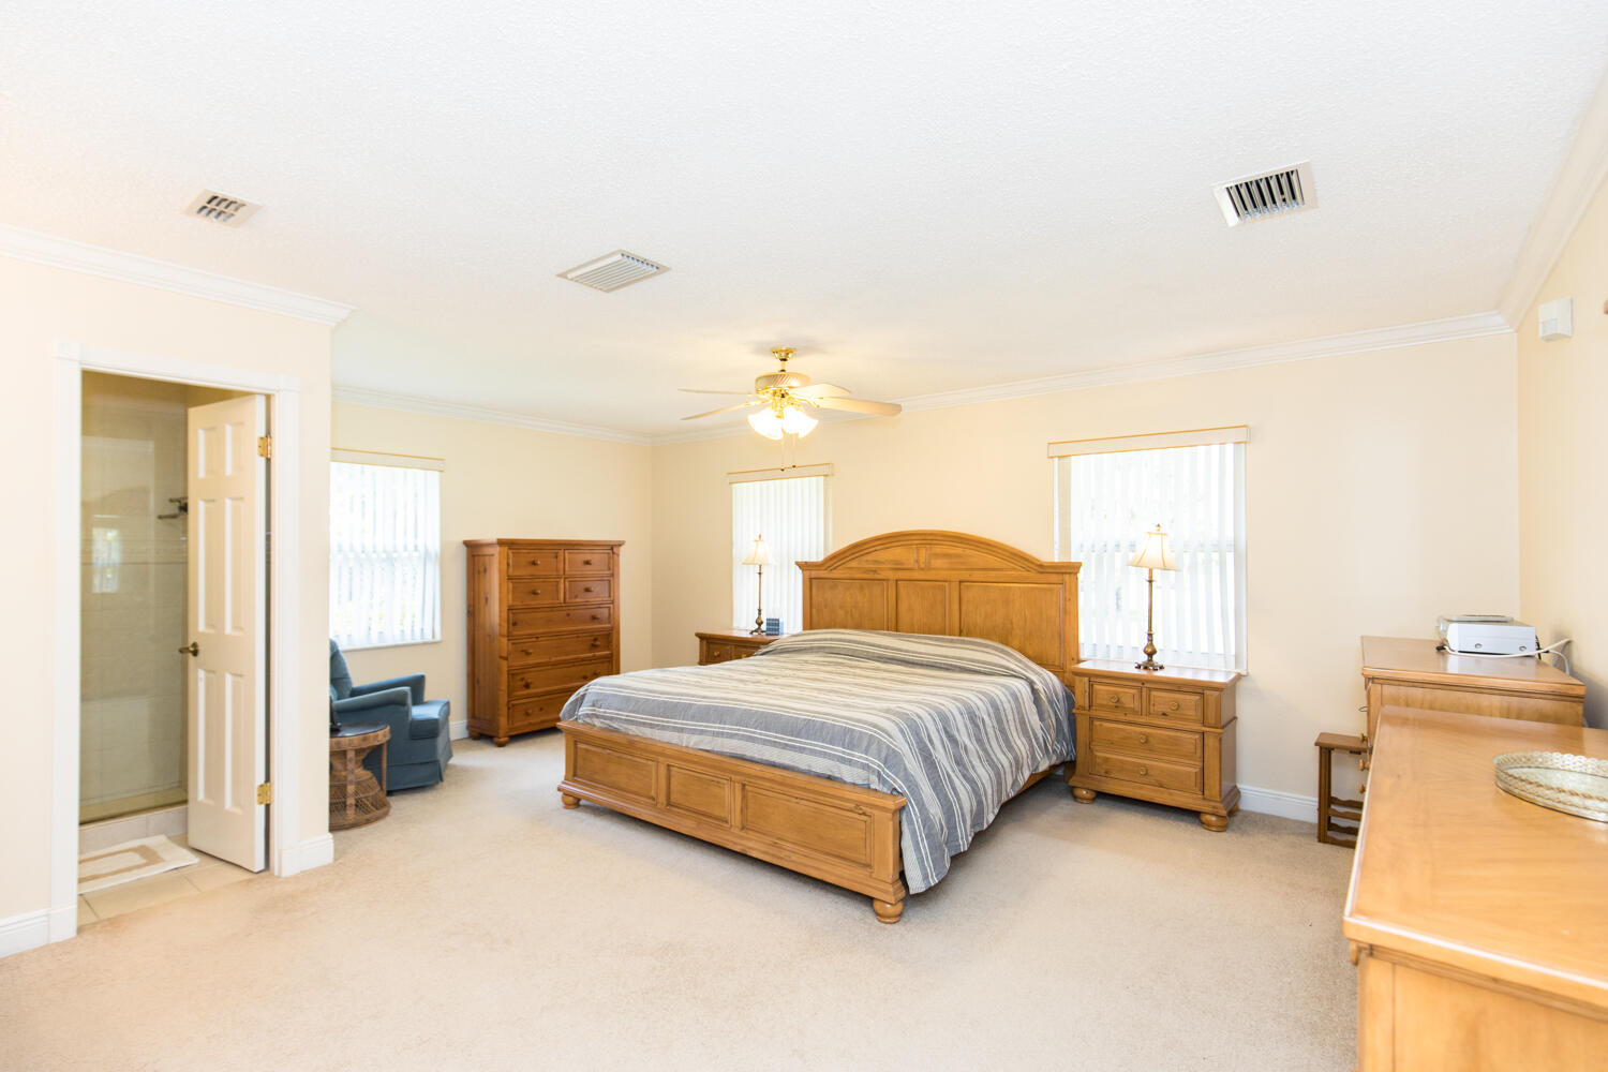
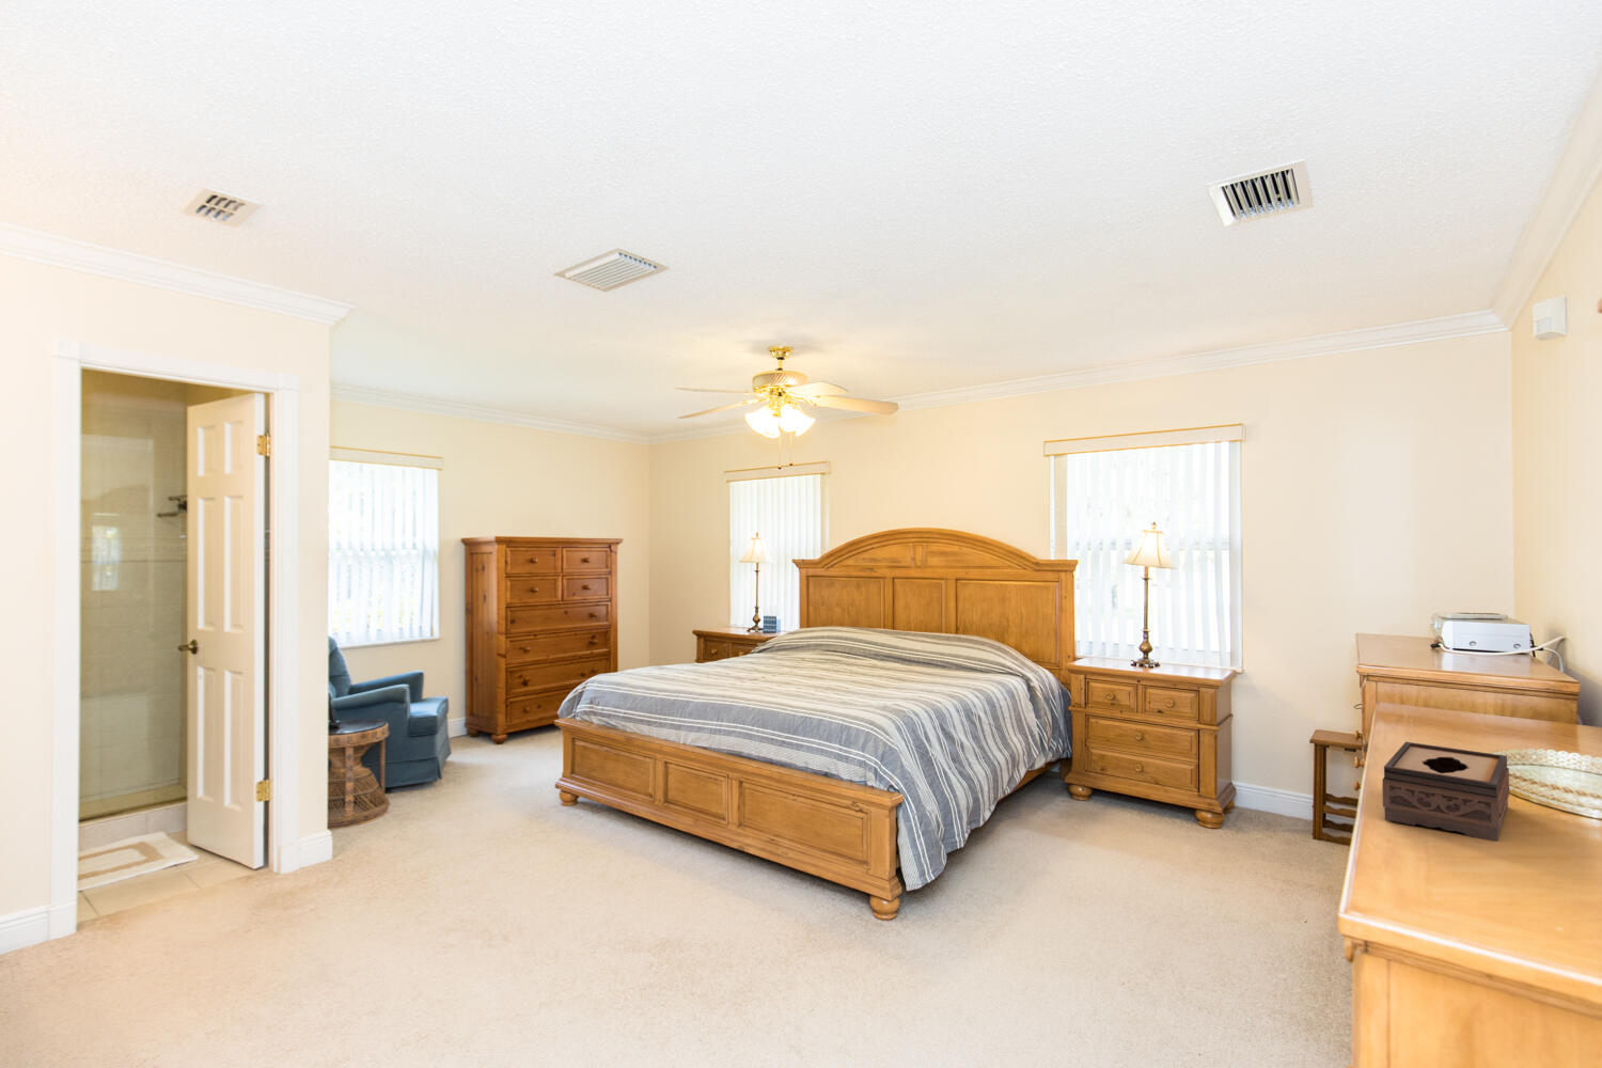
+ tissue box [1381,741,1510,843]
